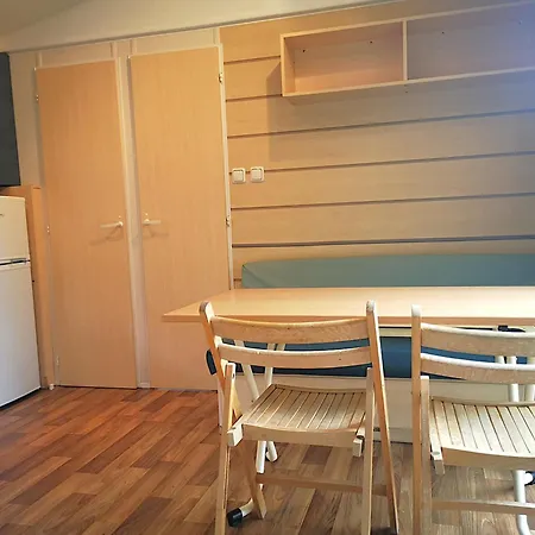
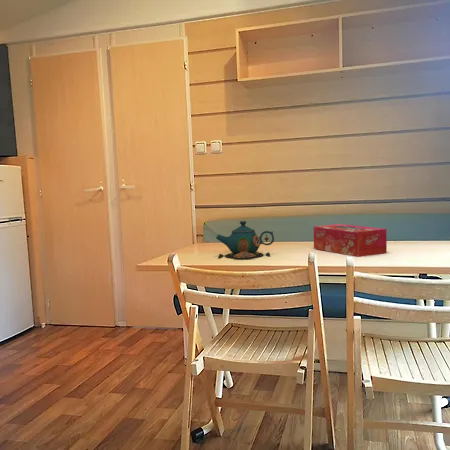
+ tissue box [313,223,388,258]
+ teapot [215,220,275,261]
